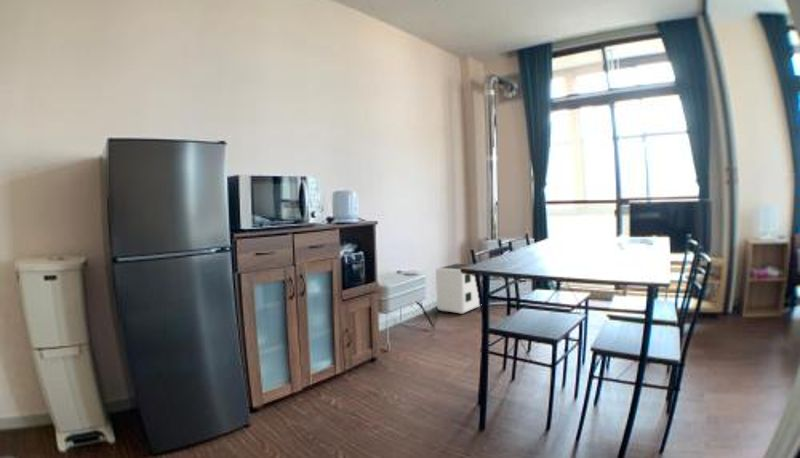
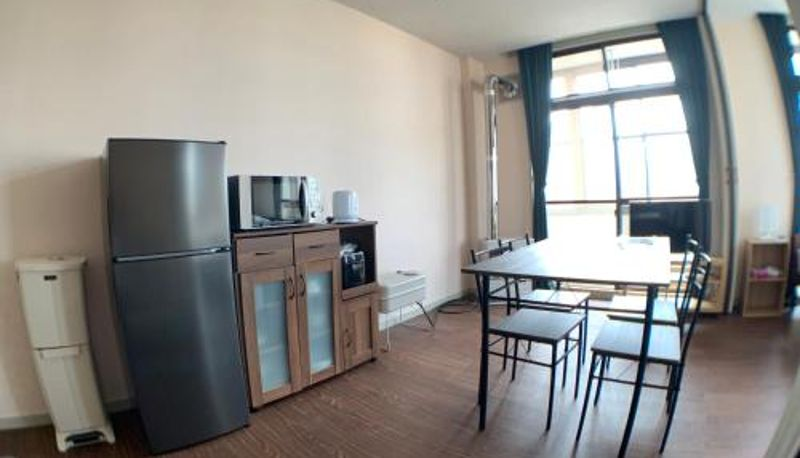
- air purifier [435,263,481,315]
